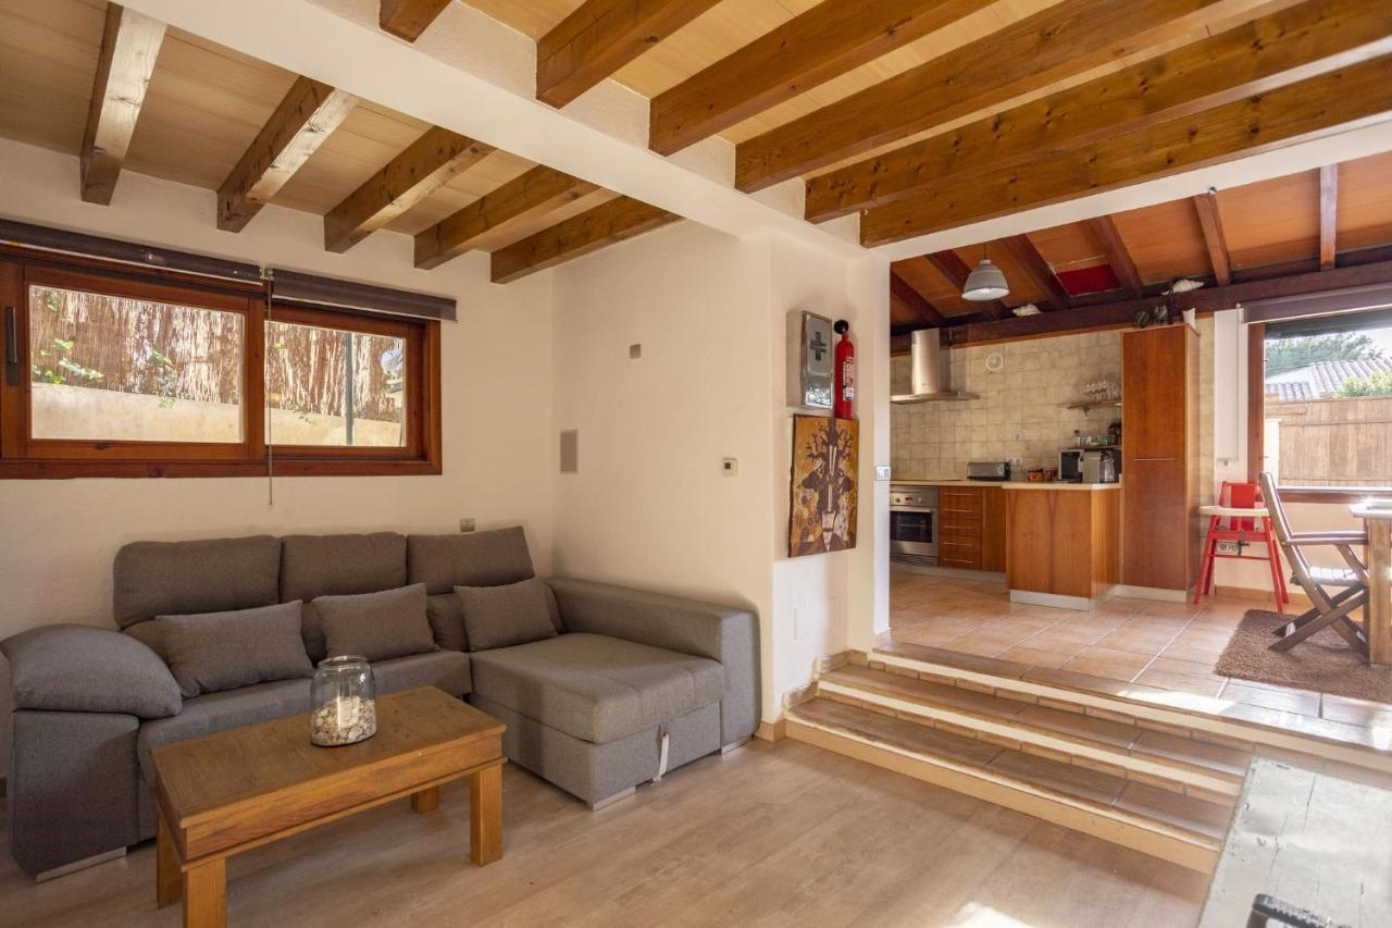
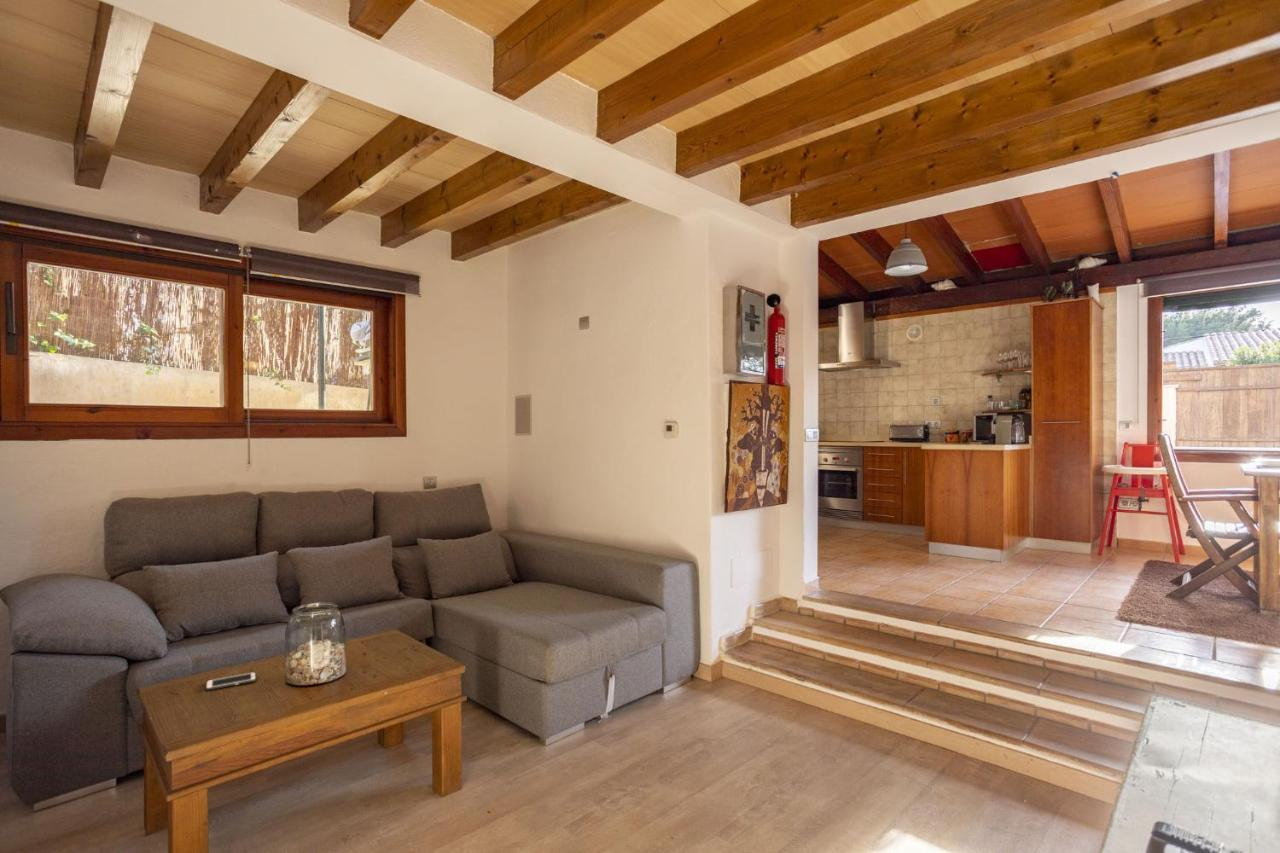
+ cell phone [205,671,257,691]
